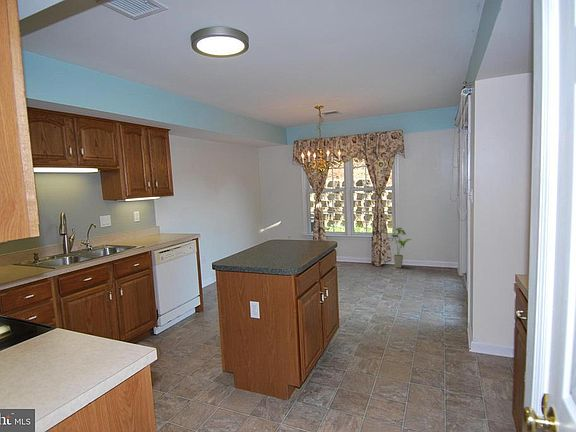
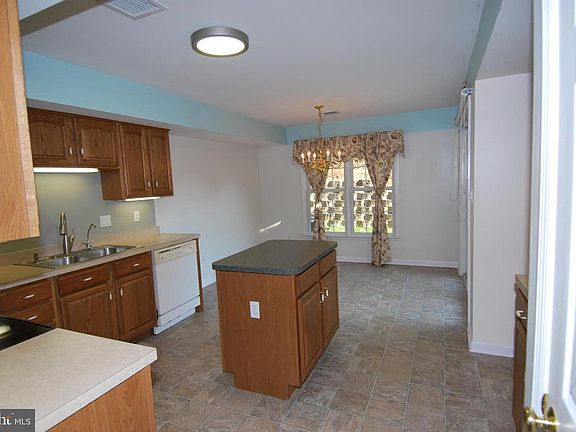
- house plant [390,226,412,269]
